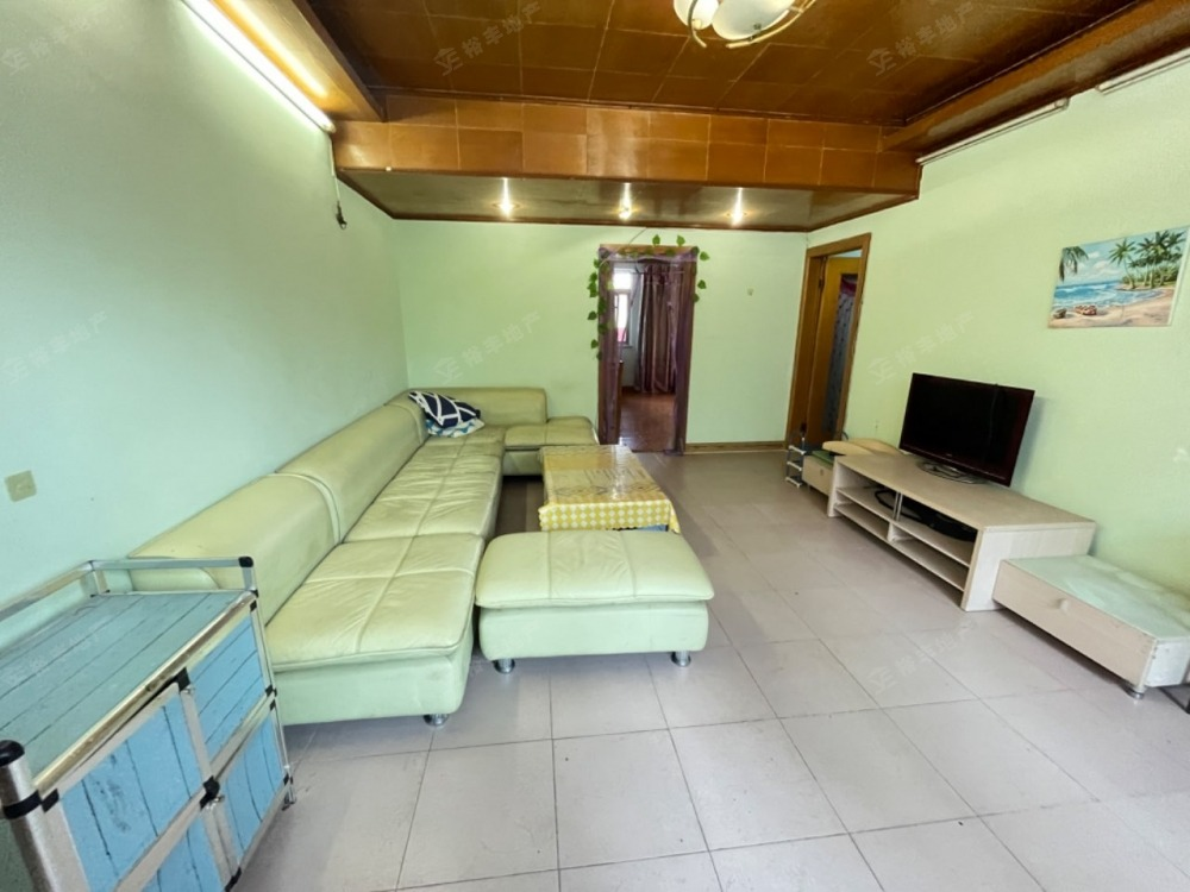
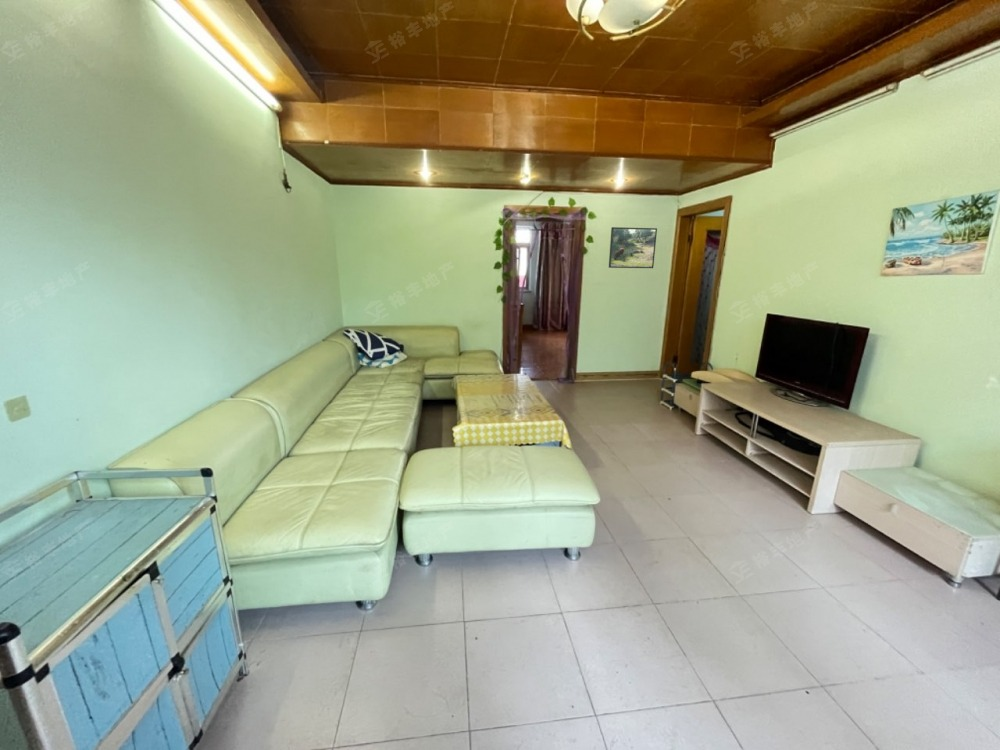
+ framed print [608,226,658,269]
